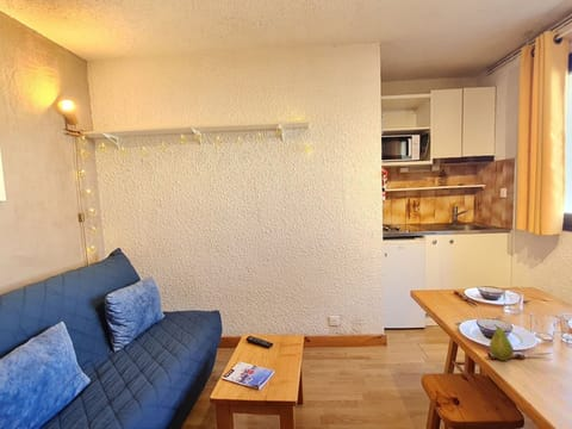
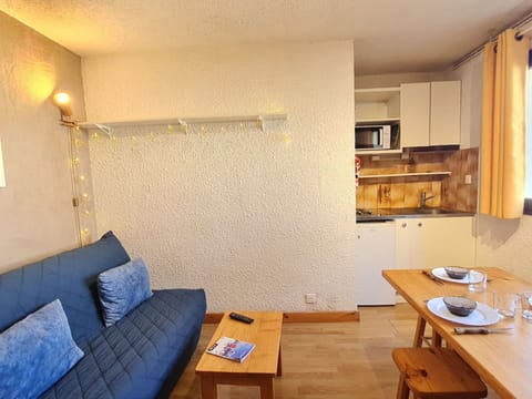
- fruit [489,323,515,361]
